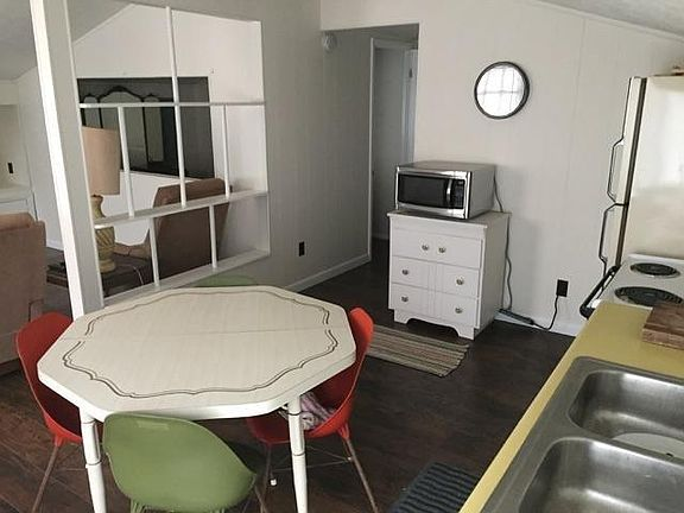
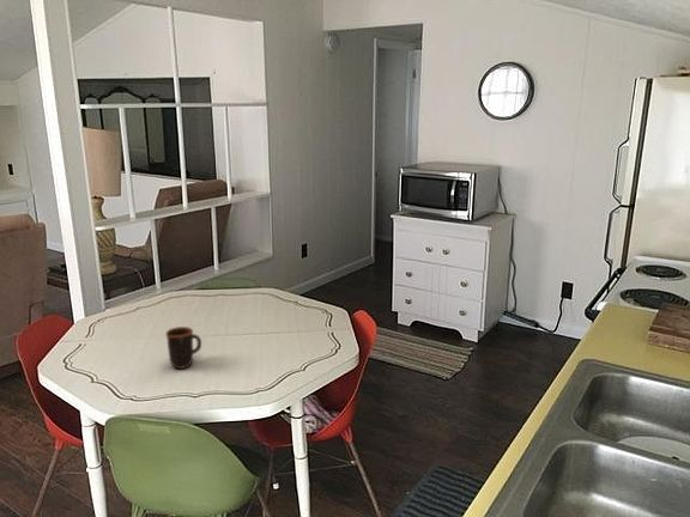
+ mug [164,326,202,370]
